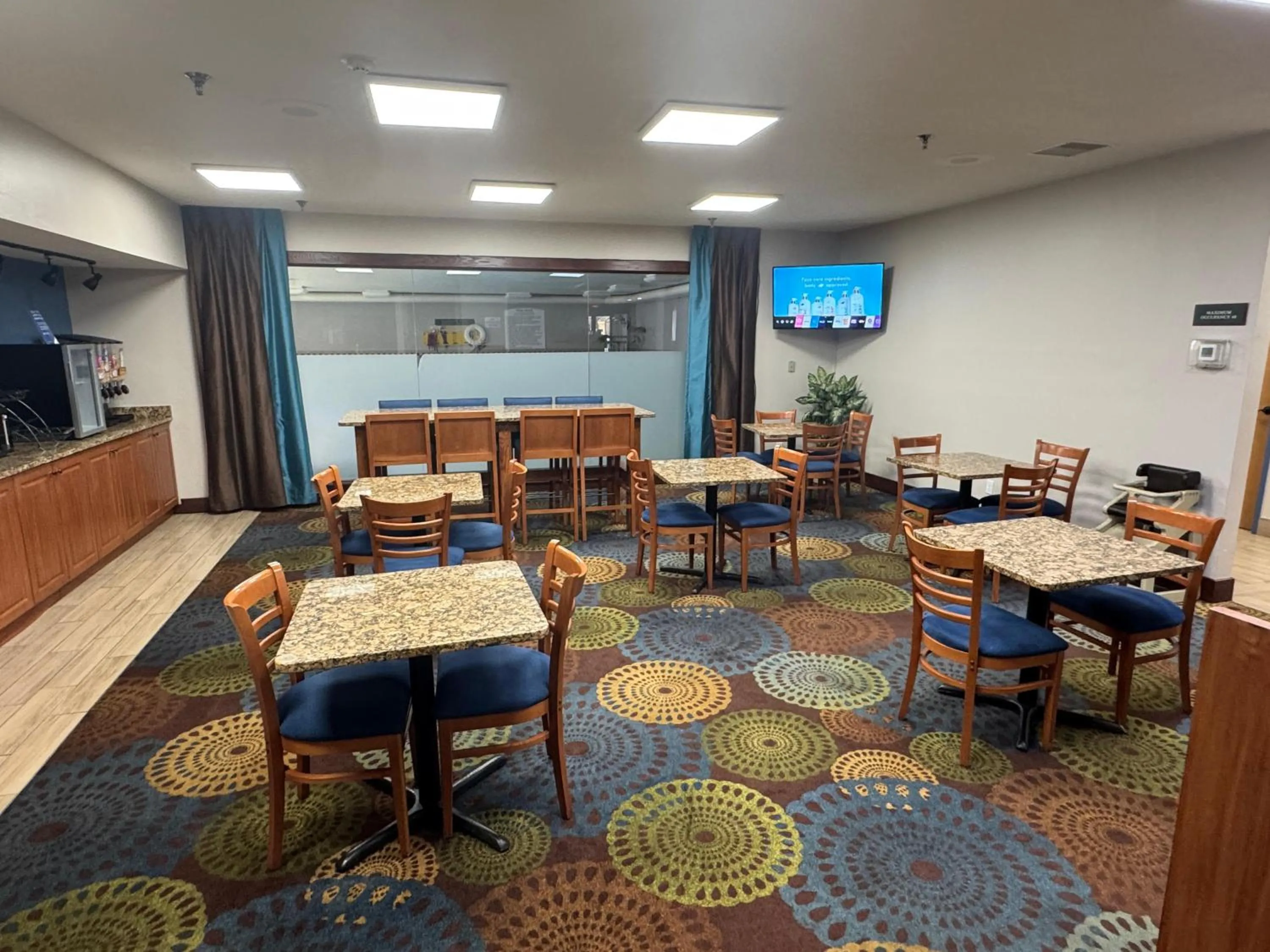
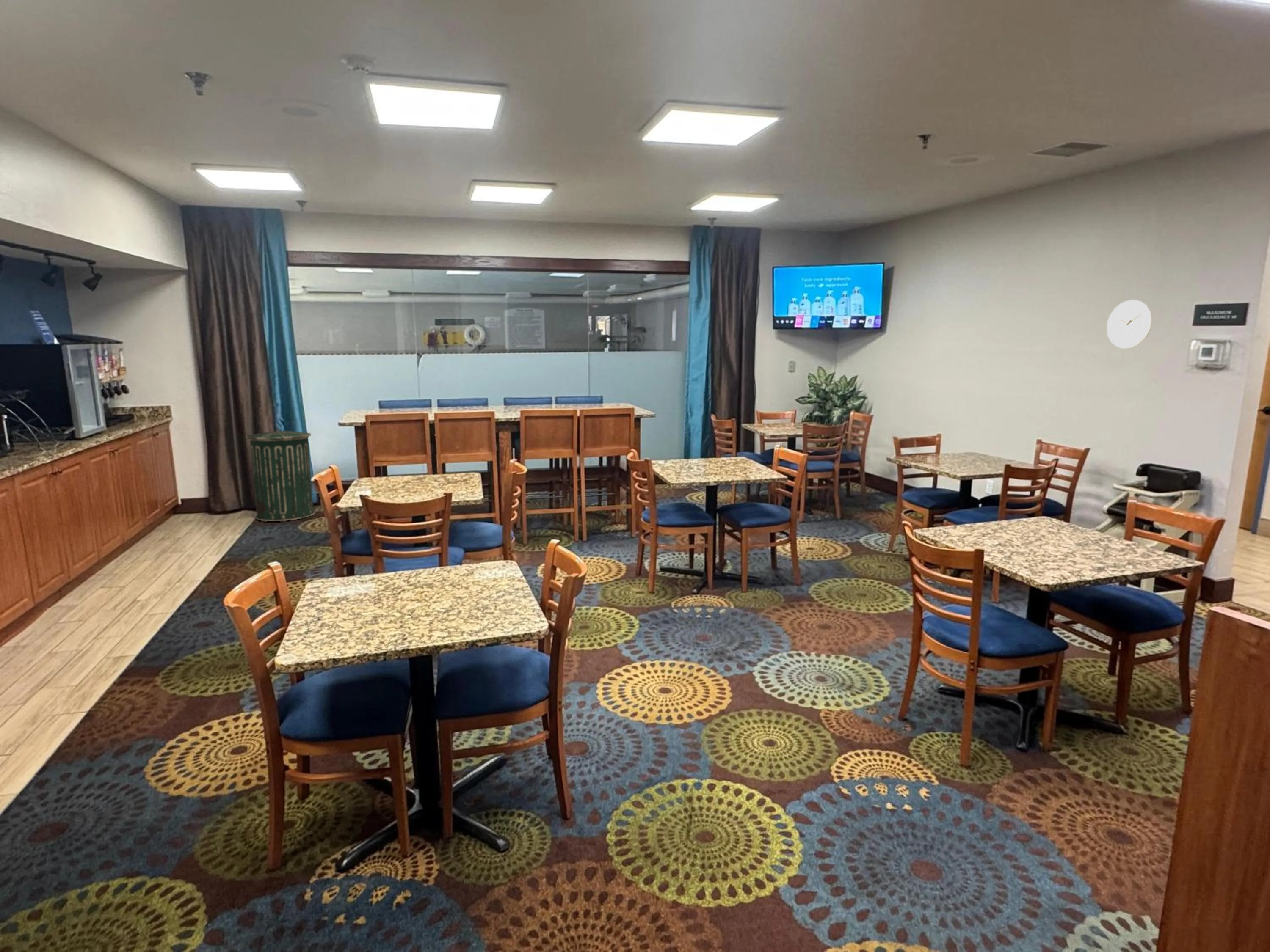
+ wall clock [1106,299,1152,349]
+ trash can [246,429,315,522]
